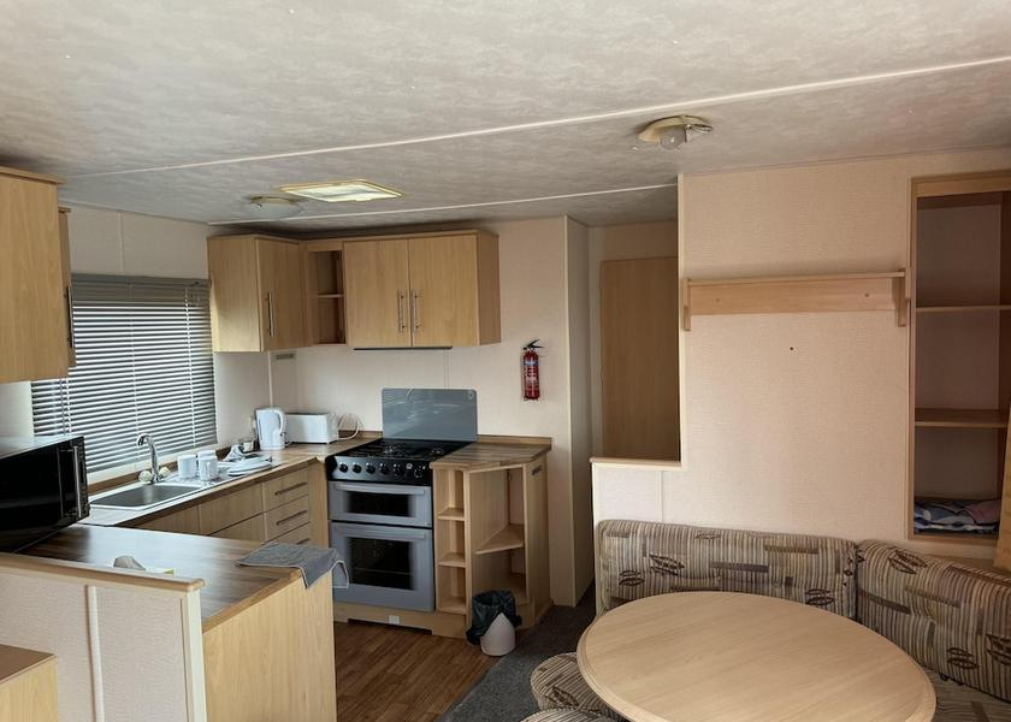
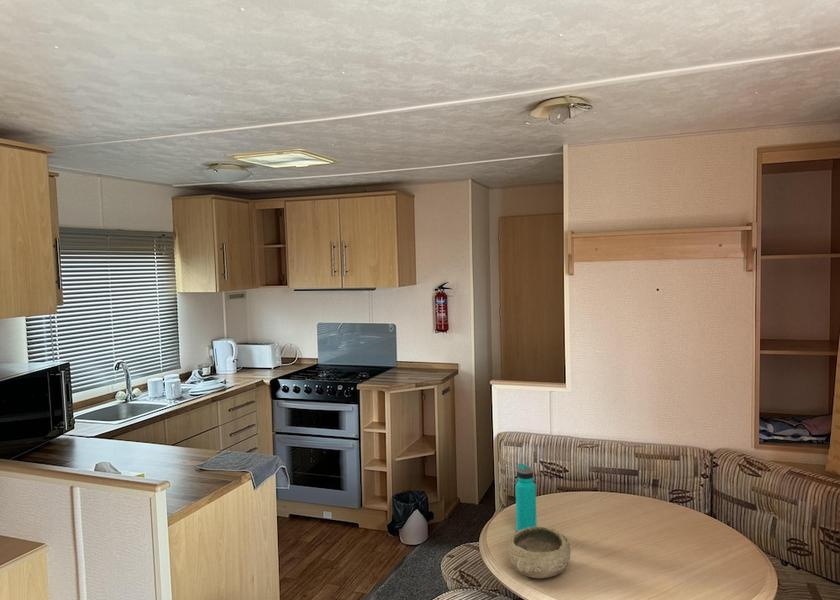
+ bowl [507,526,572,579]
+ water bottle [515,463,537,532]
